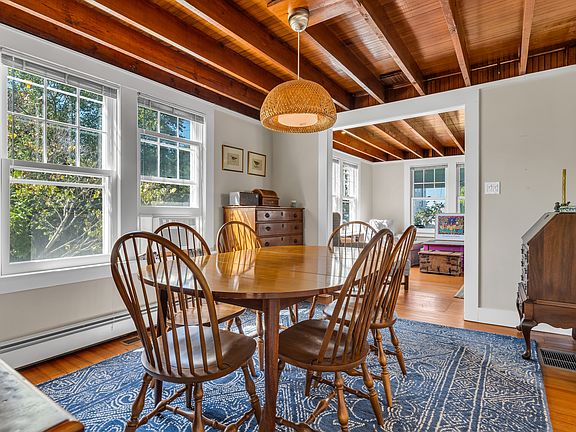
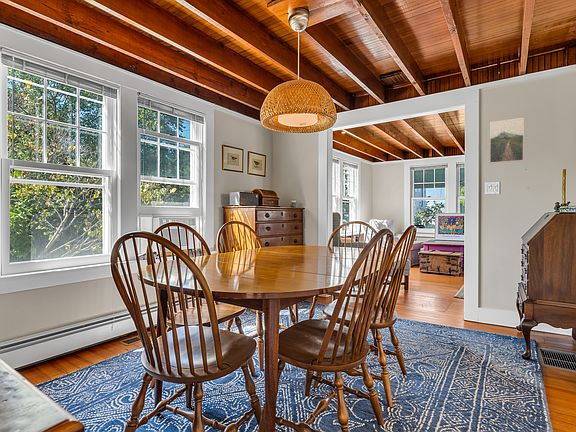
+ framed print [489,117,525,164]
